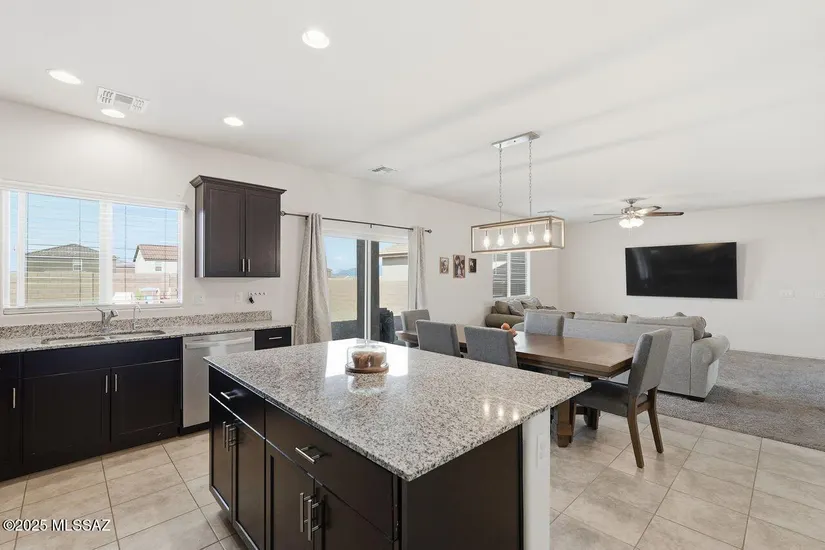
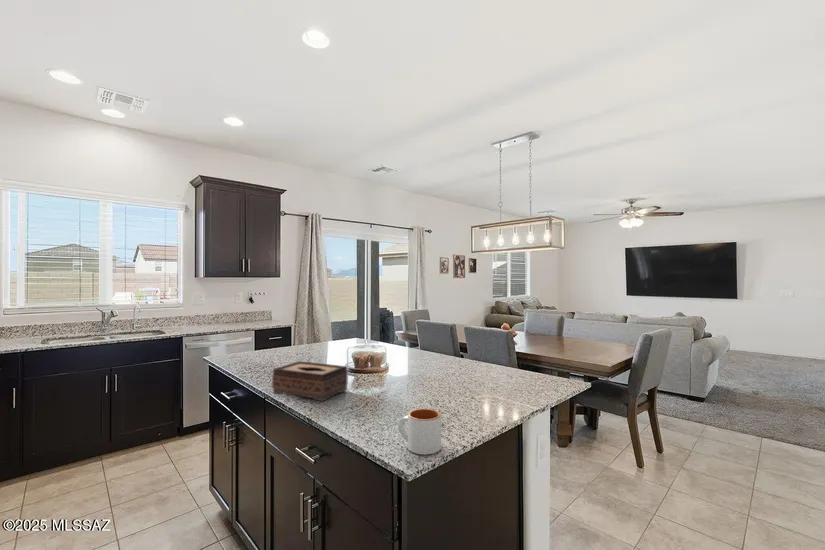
+ tissue box [271,360,348,402]
+ mug [397,408,442,456]
